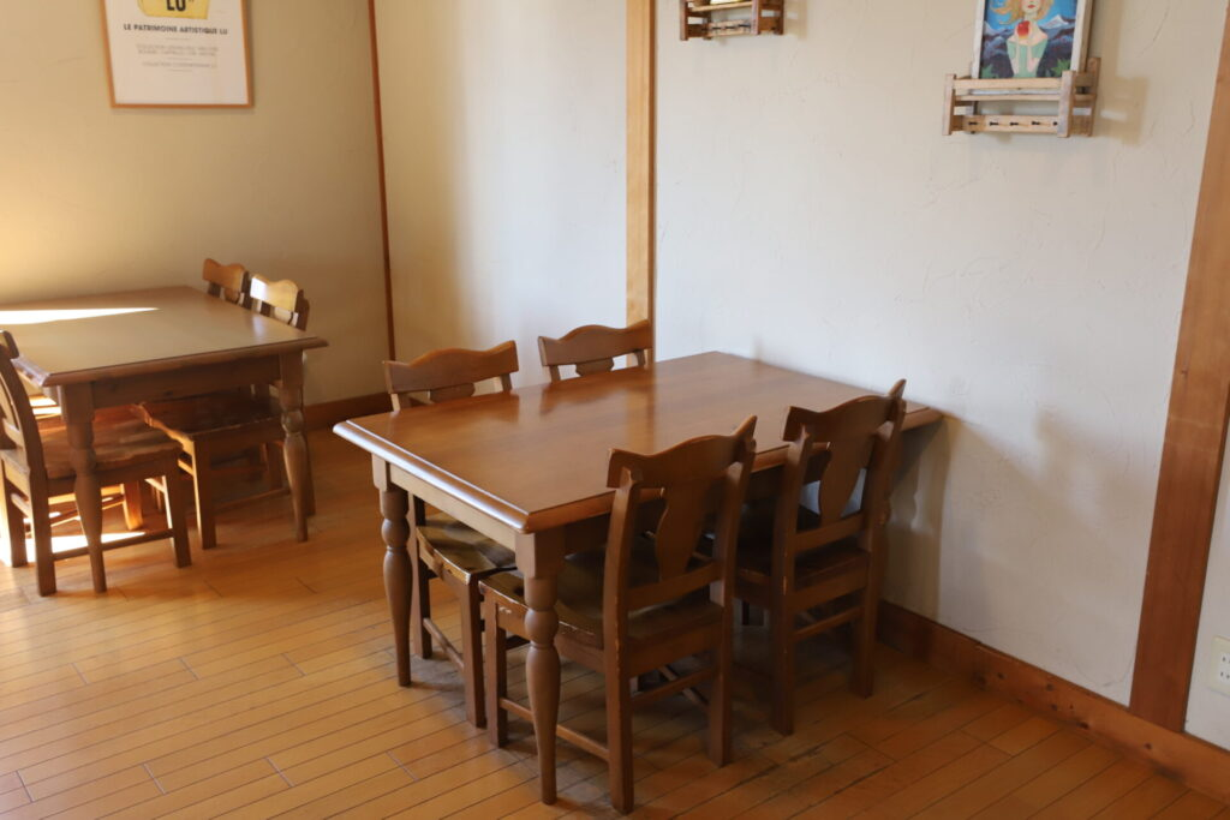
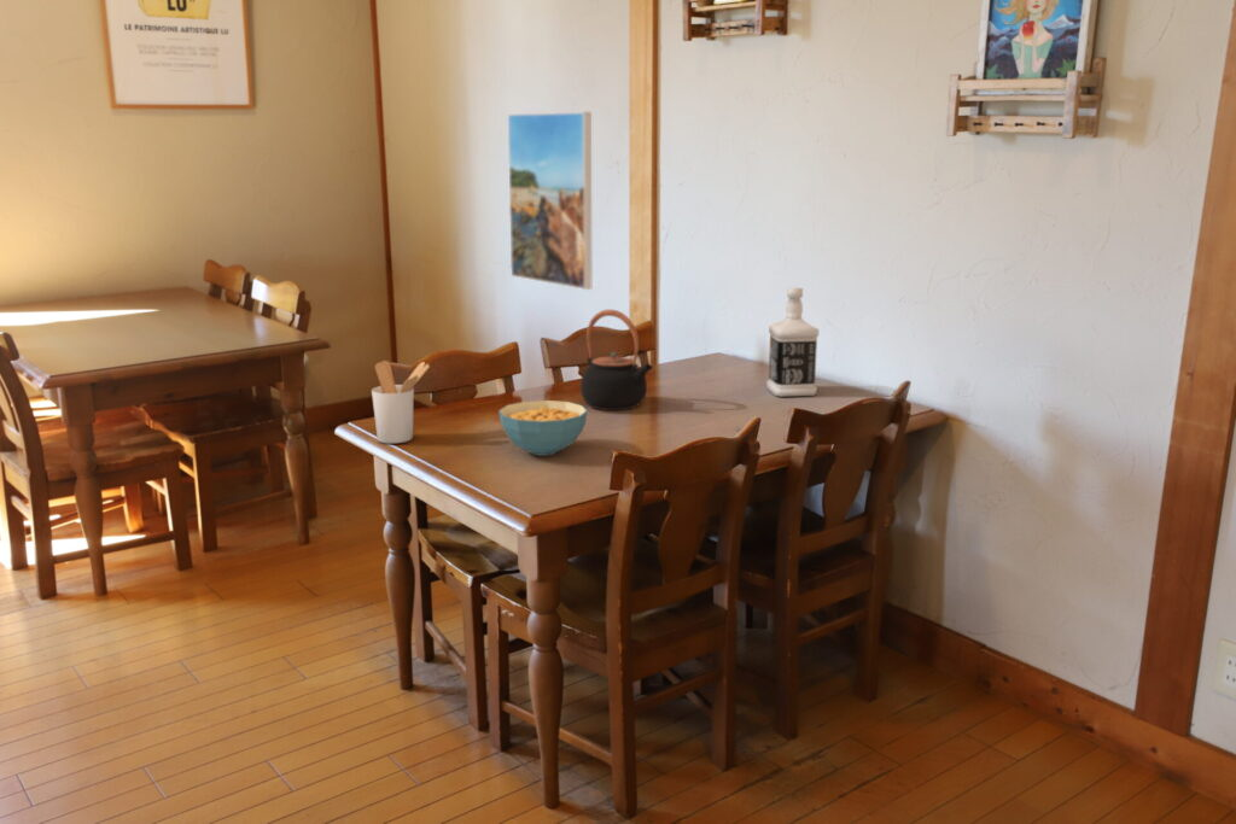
+ utensil holder [371,360,431,444]
+ teapot [579,308,654,411]
+ bottle [765,286,820,398]
+ cereal bowl [497,399,589,457]
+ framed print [507,111,593,291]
